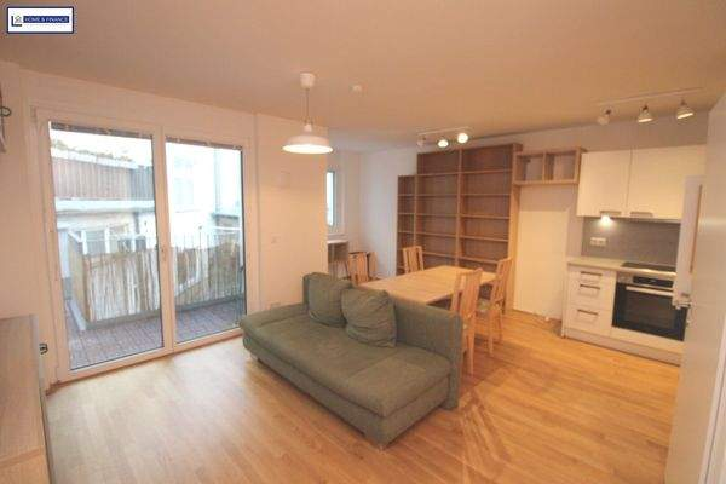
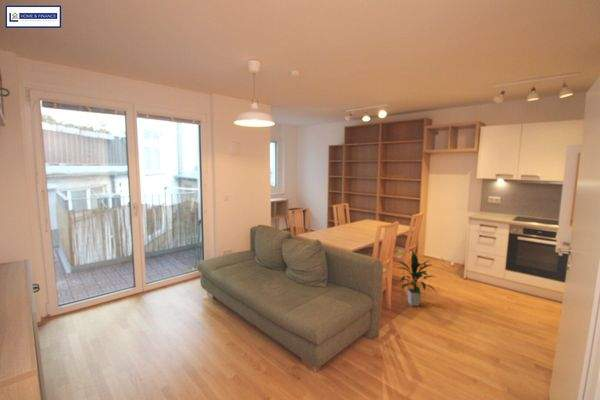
+ indoor plant [395,250,438,307]
